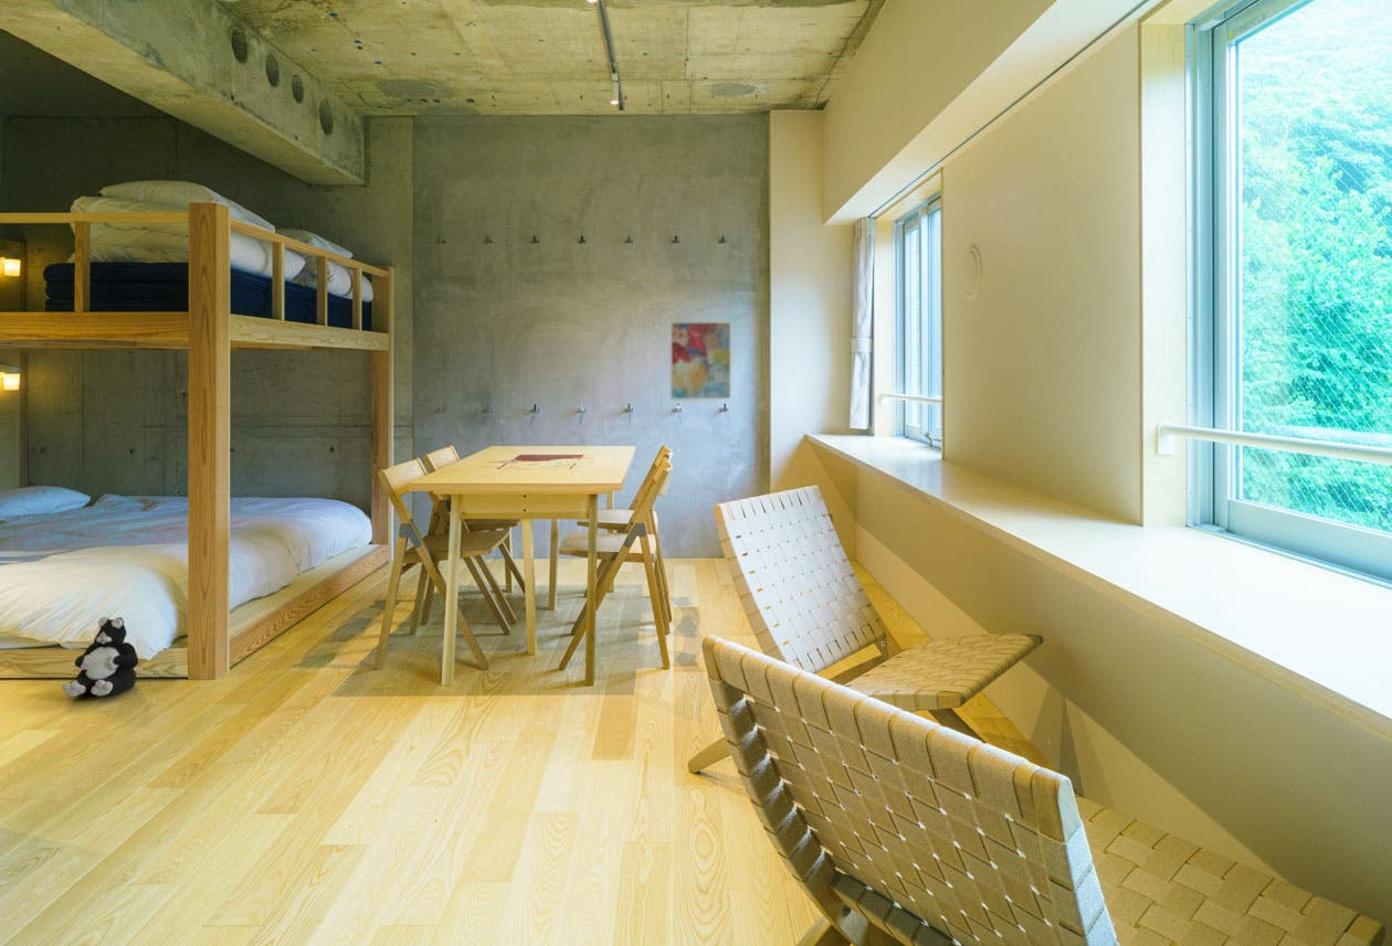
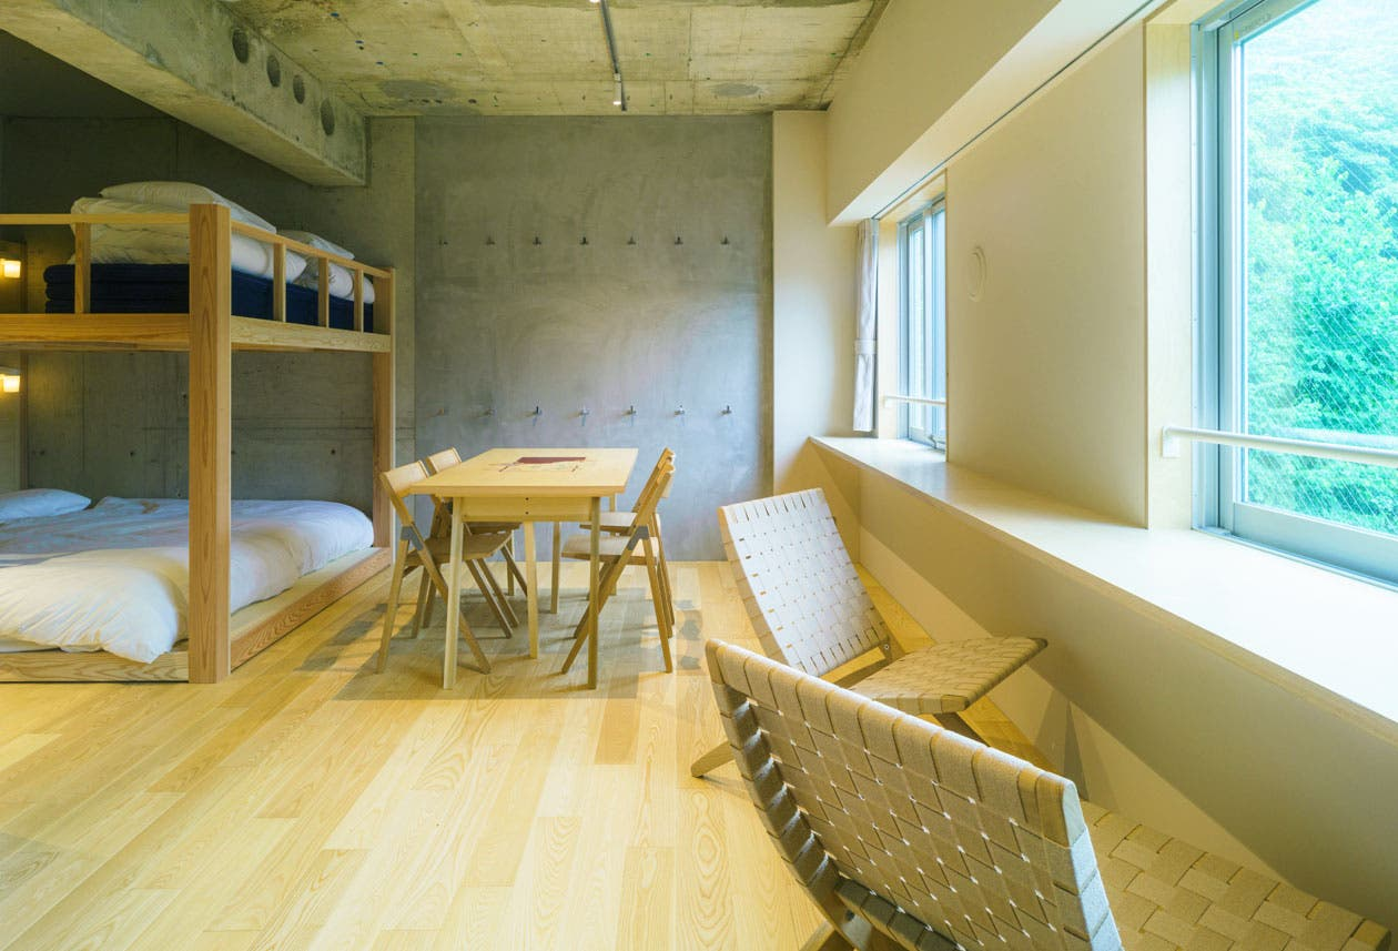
- wall art [669,320,732,402]
- plush toy [61,616,139,698]
